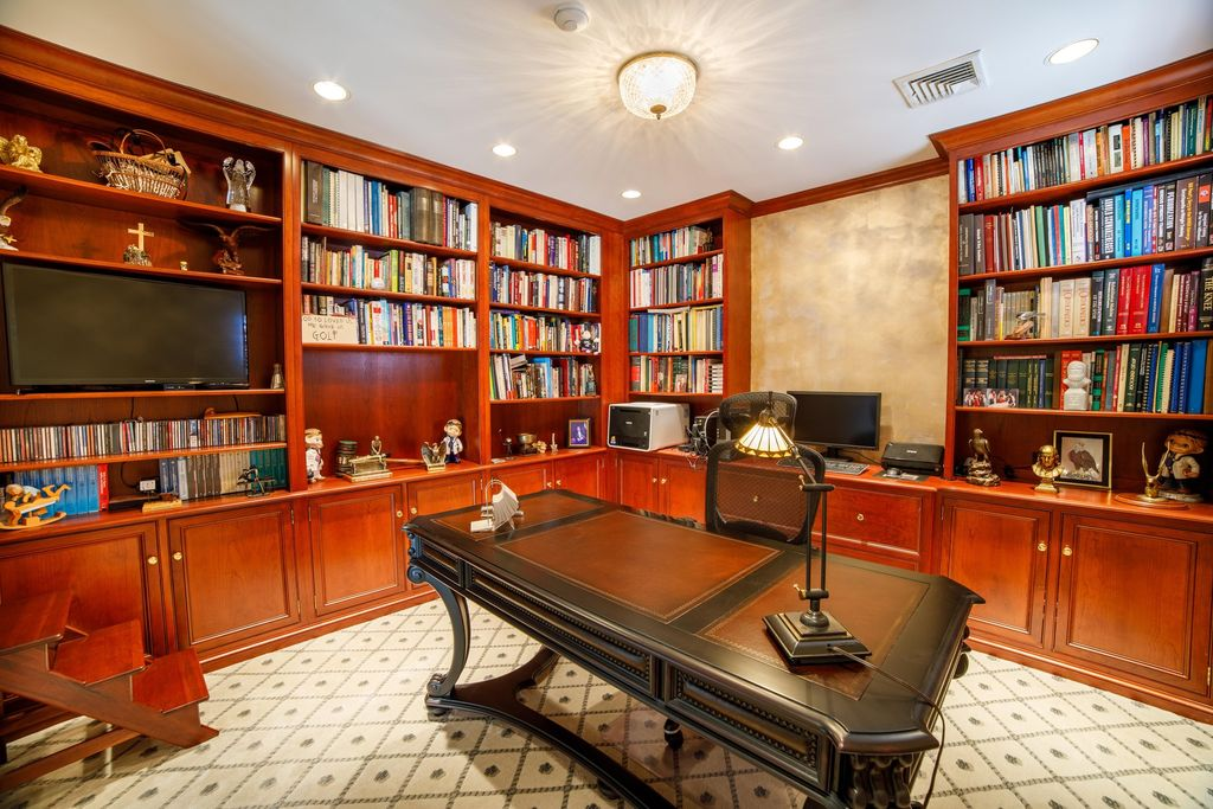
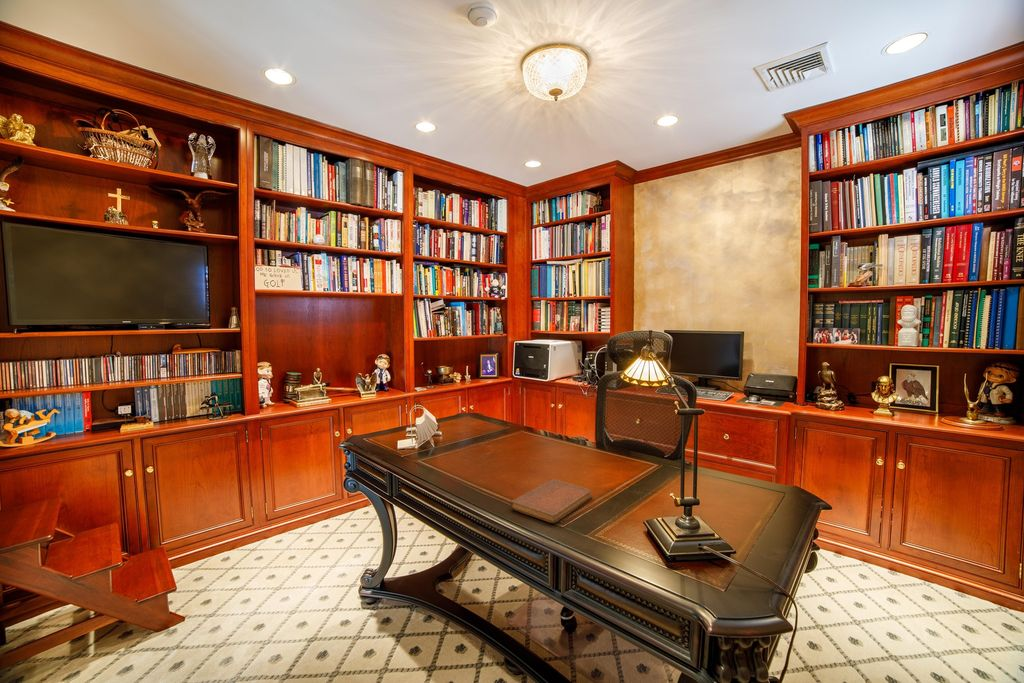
+ notebook [510,478,593,524]
